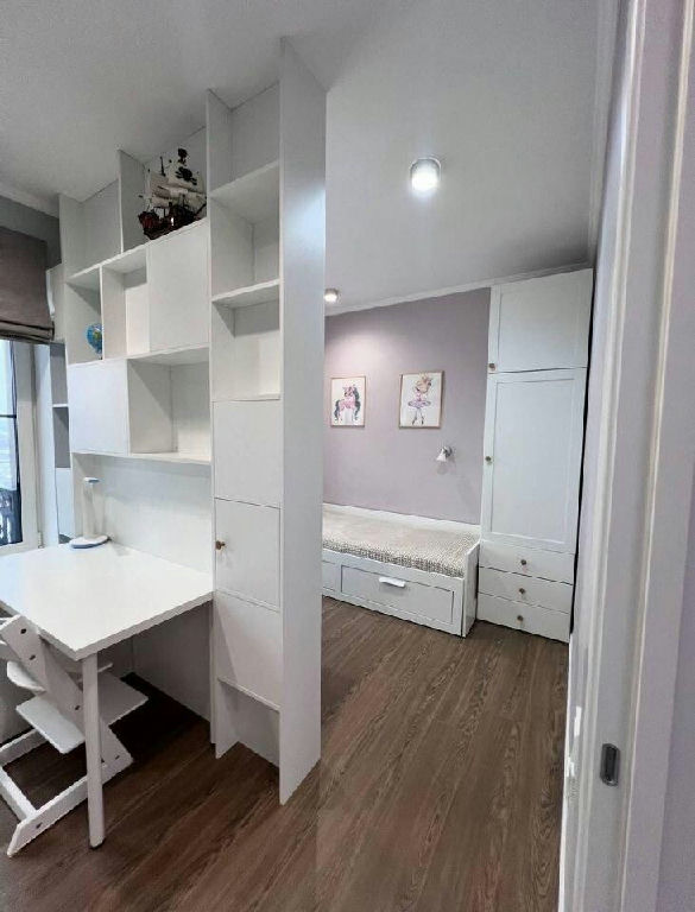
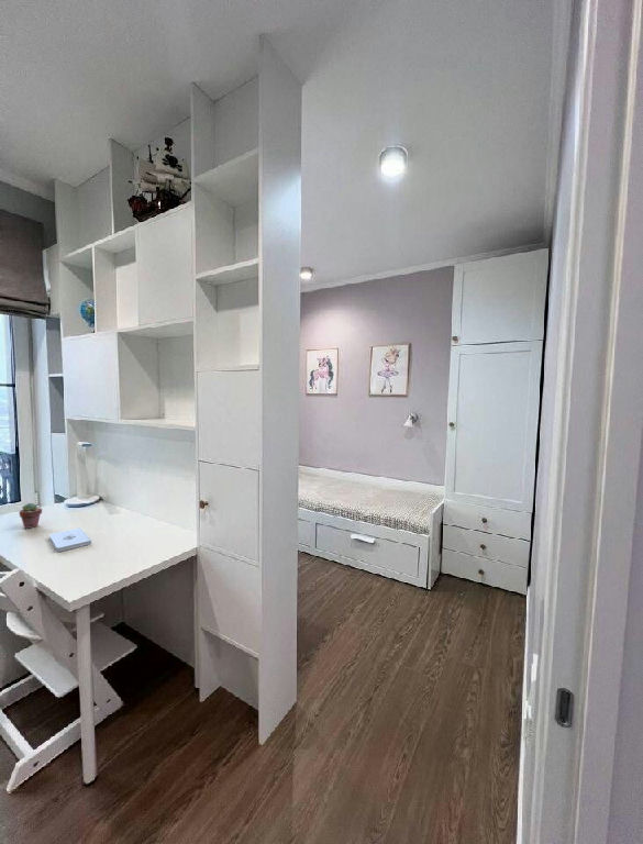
+ potted succulent [19,502,43,530]
+ notepad [48,526,92,553]
